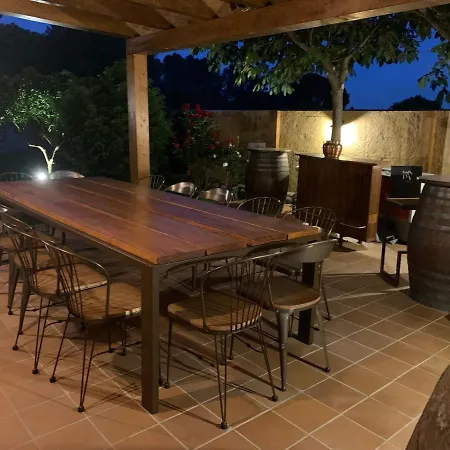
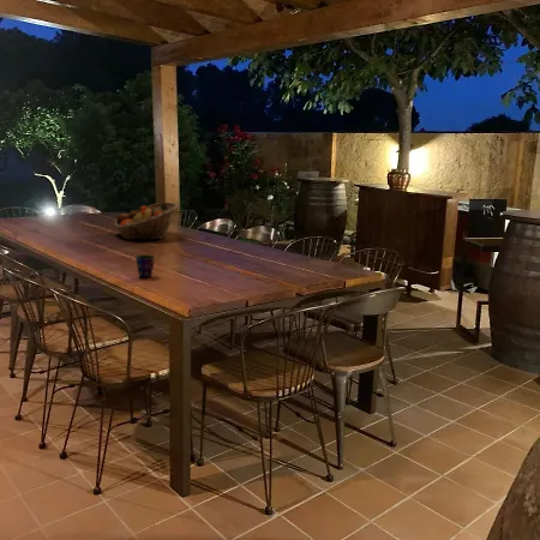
+ cup [134,253,156,278]
+ fruit basket [113,202,180,241]
